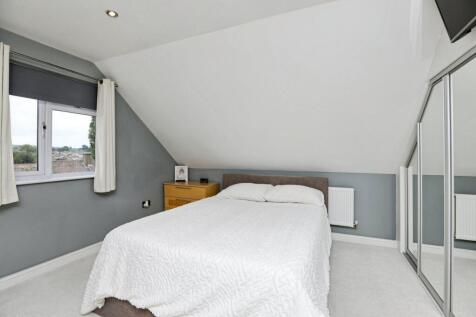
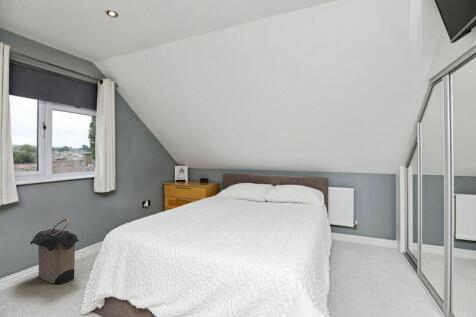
+ laundry hamper [29,218,82,285]
